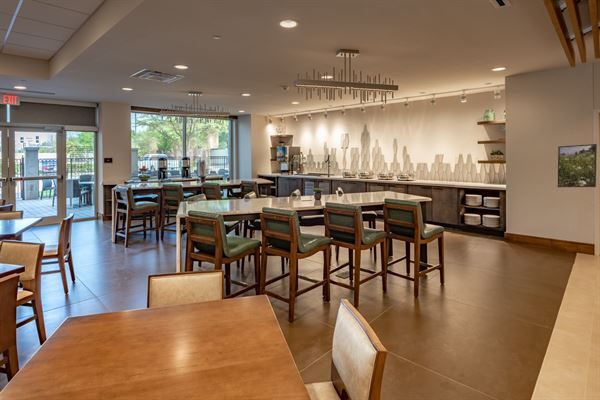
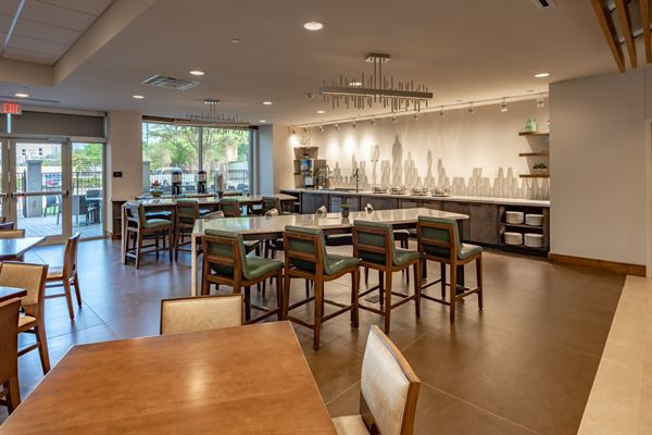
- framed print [557,143,598,188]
